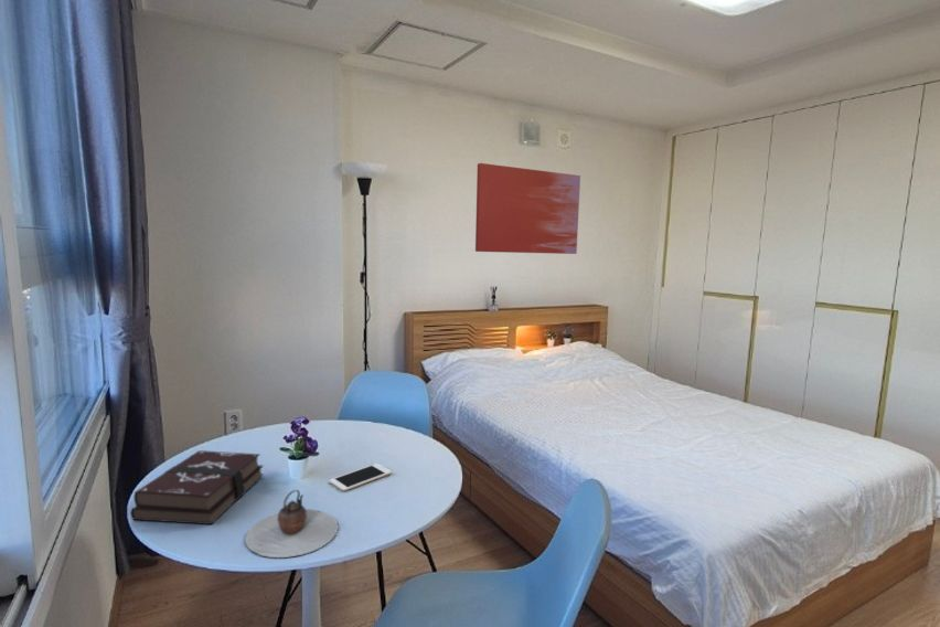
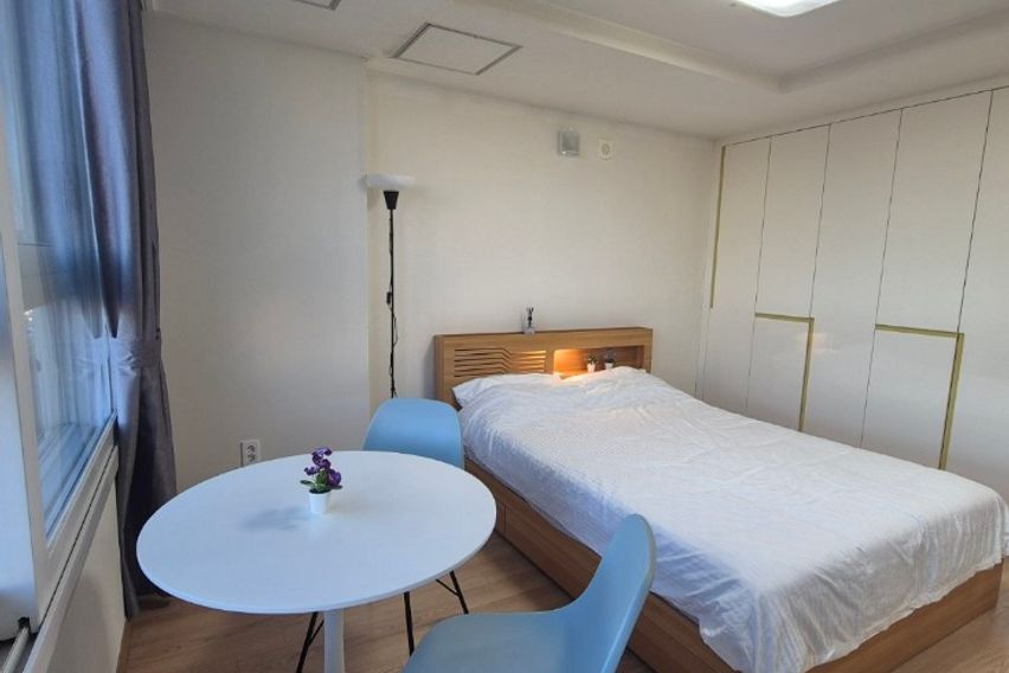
- teapot [244,489,339,559]
- cell phone [329,463,393,492]
- wall art [474,162,581,255]
- hardback book [129,449,265,525]
